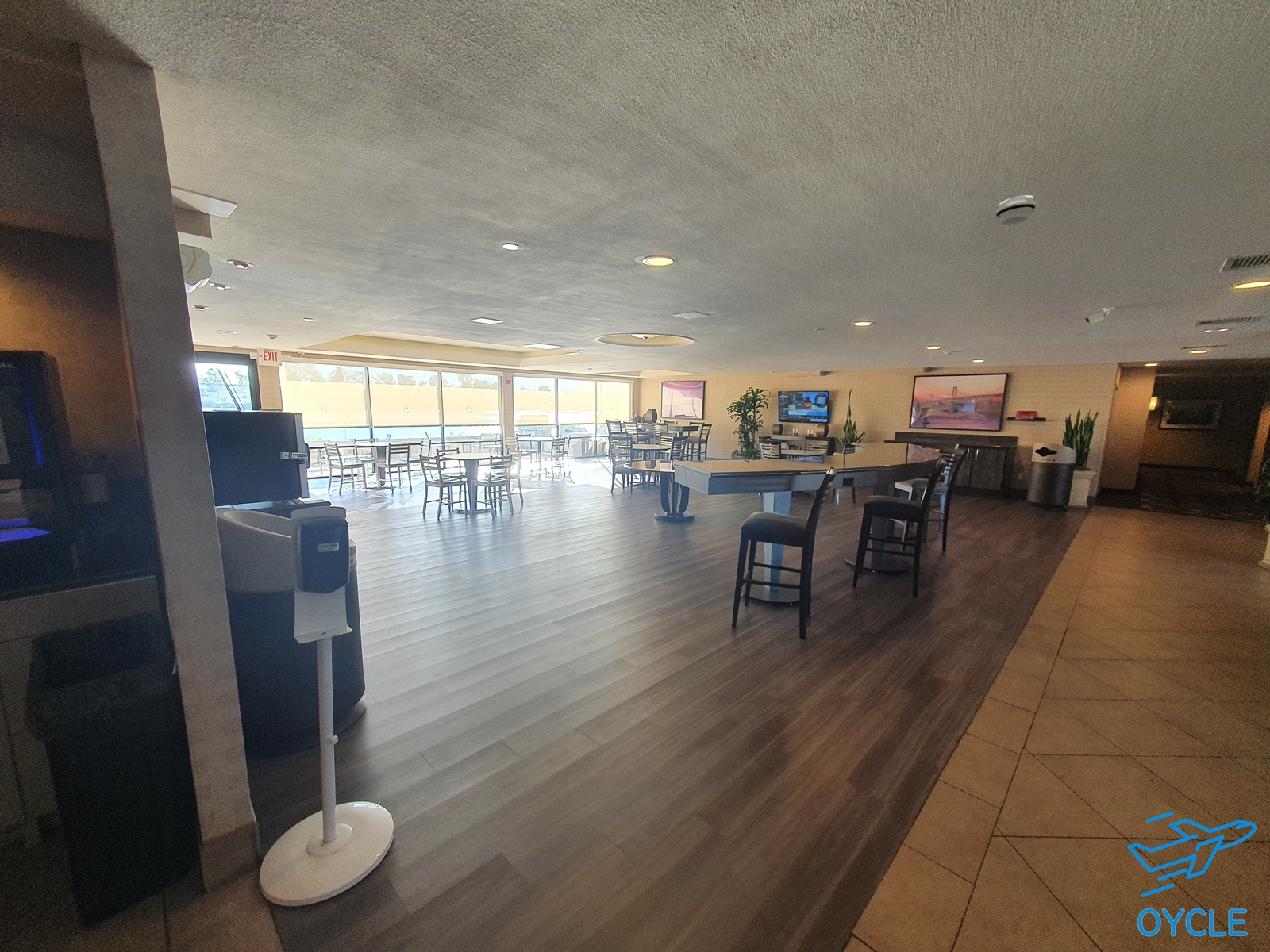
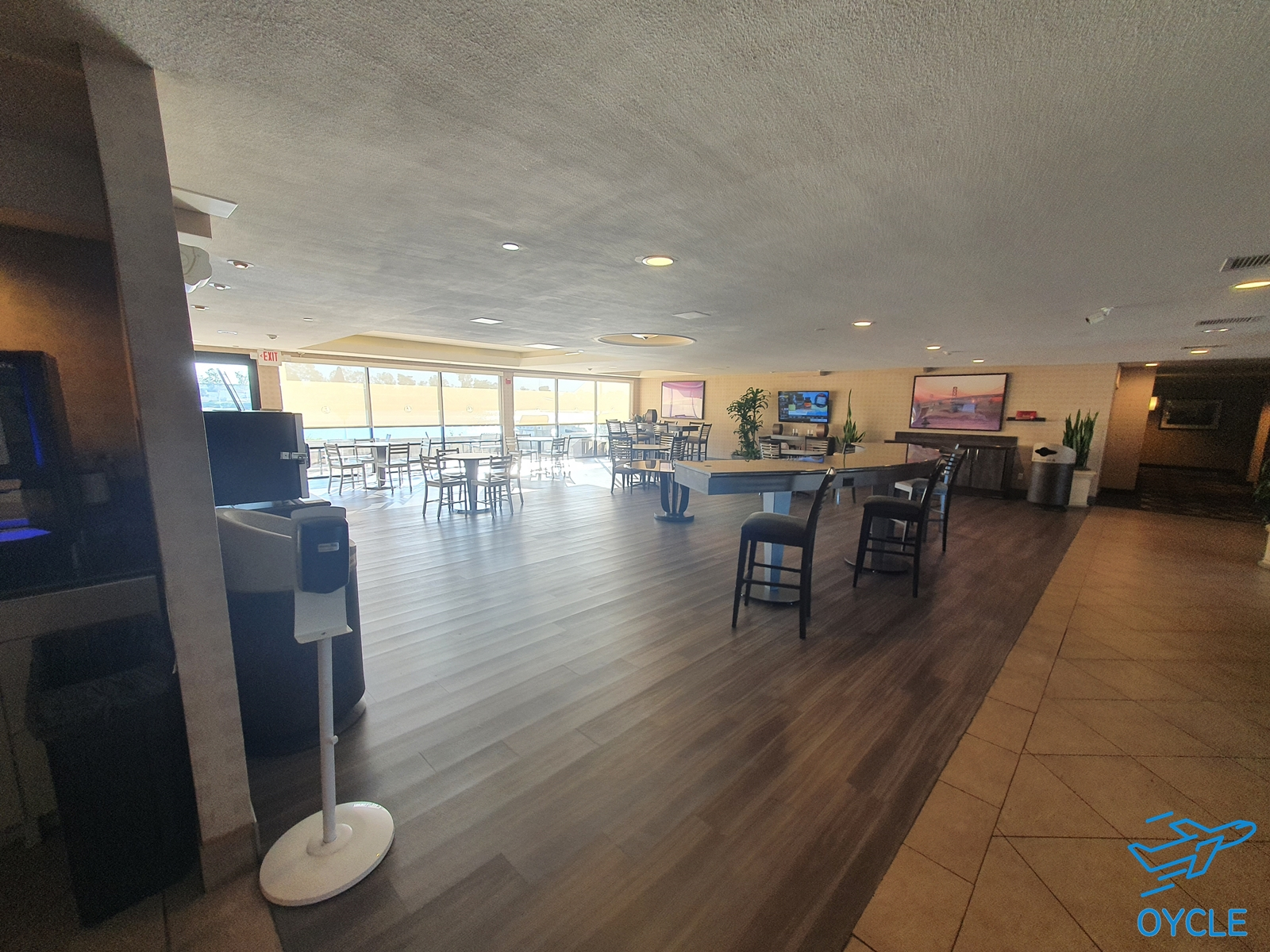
- smoke detector [995,194,1037,225]
